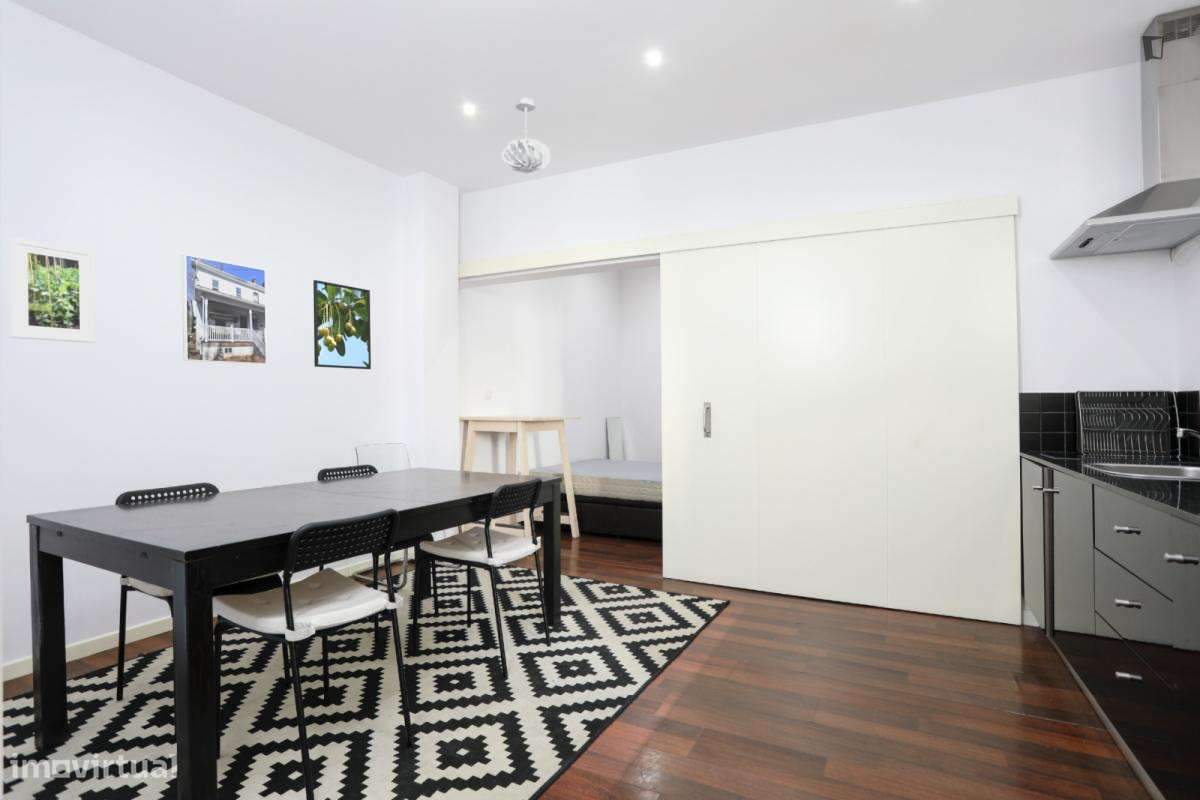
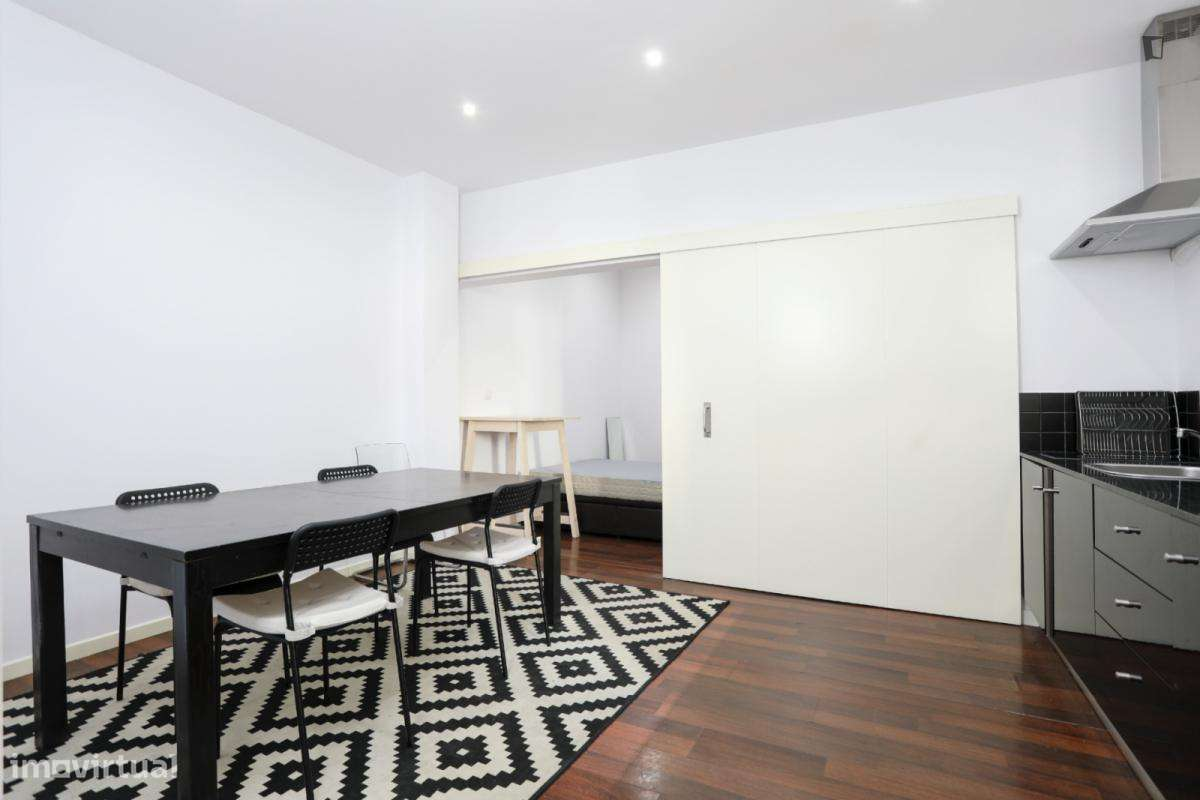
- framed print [181,254,268,365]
- pendant light [501,97,552,175]
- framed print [9,236,95,344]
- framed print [312,279,372,370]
